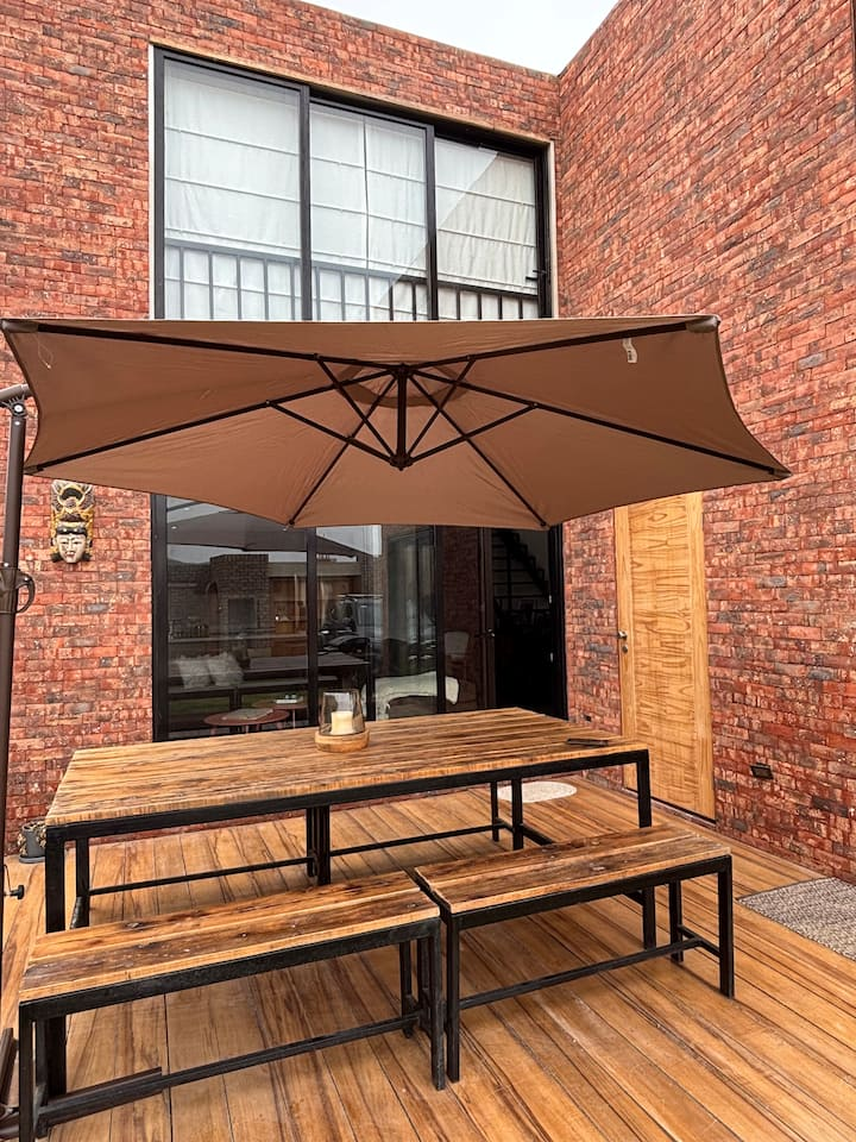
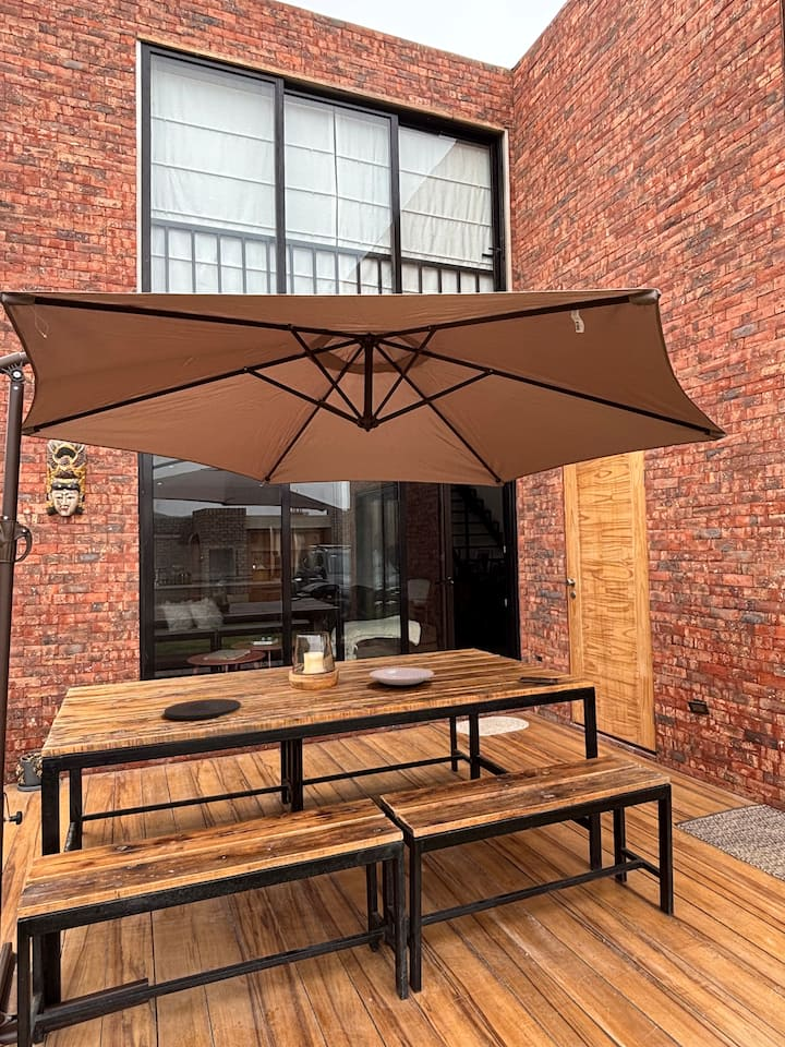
+ plate [164,698,242,721]
+ plate [369,666,435,688]
